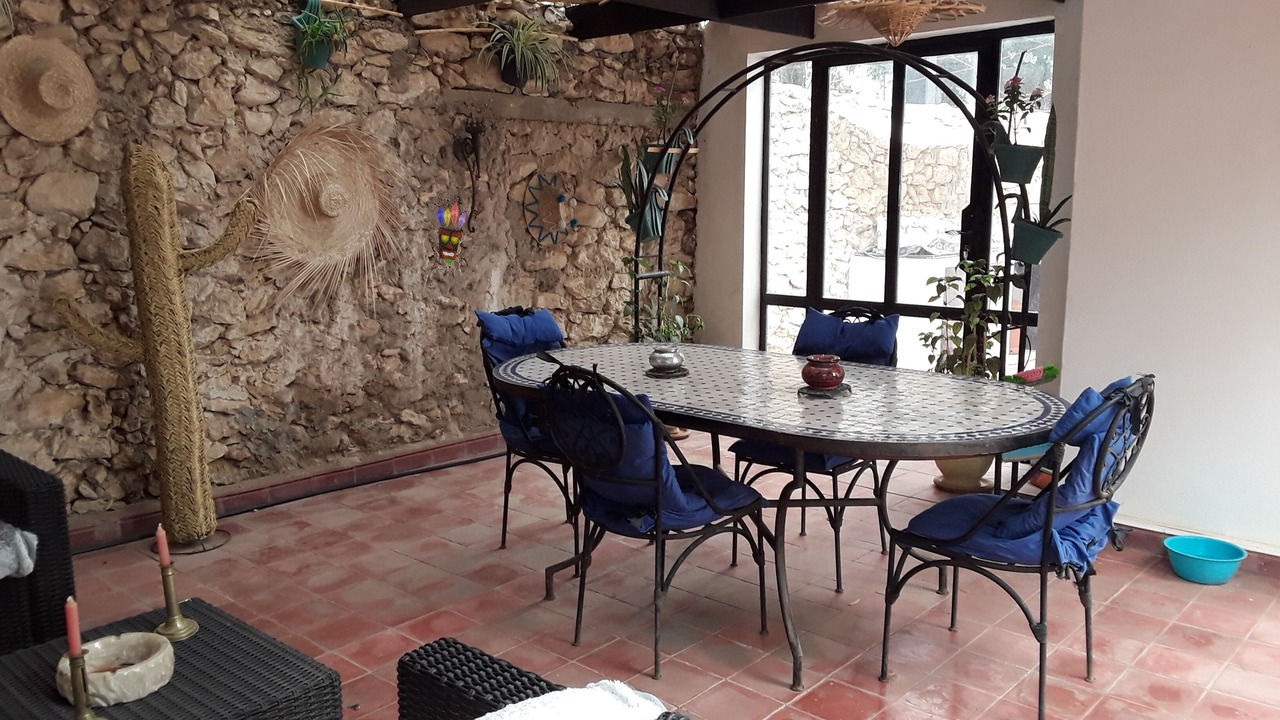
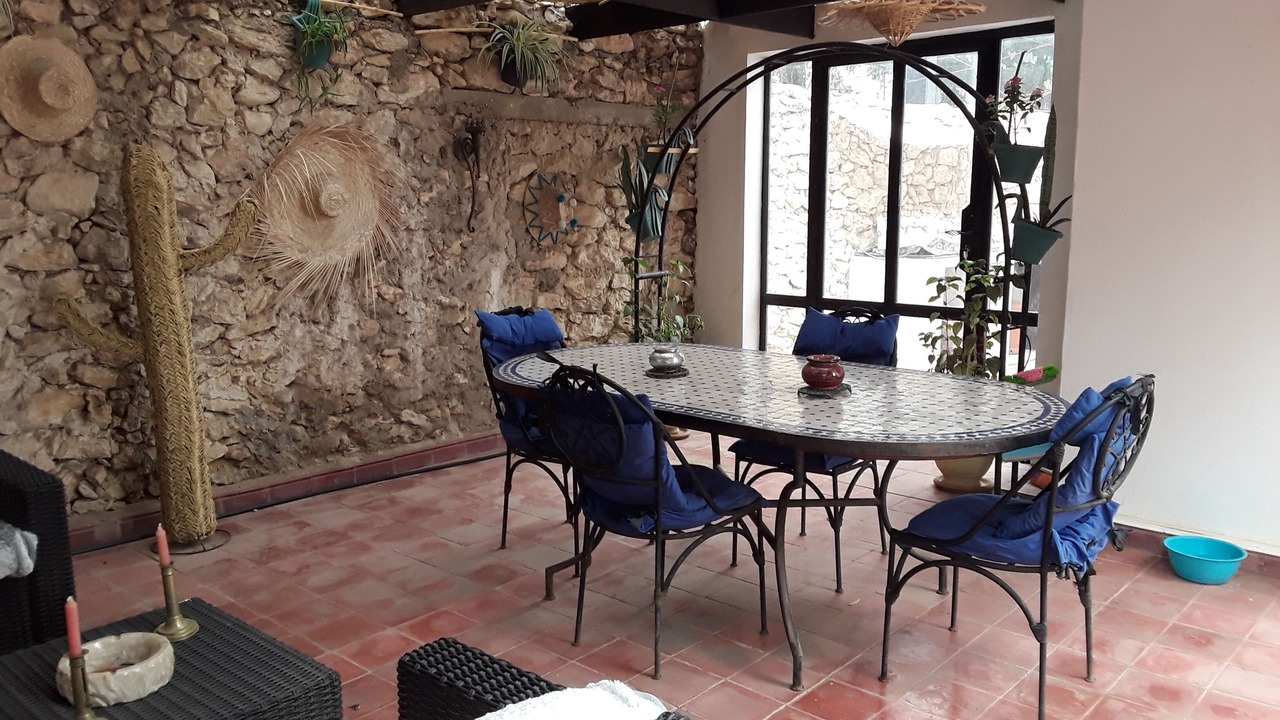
- decorative mask [436,201,466,266]
